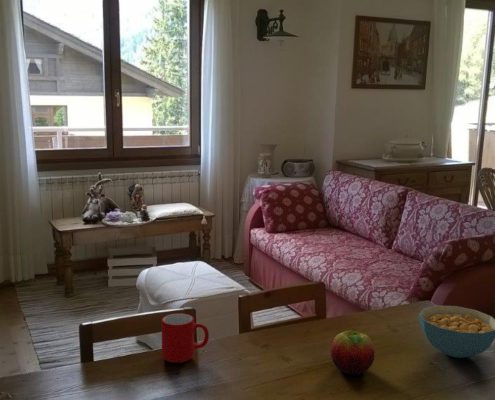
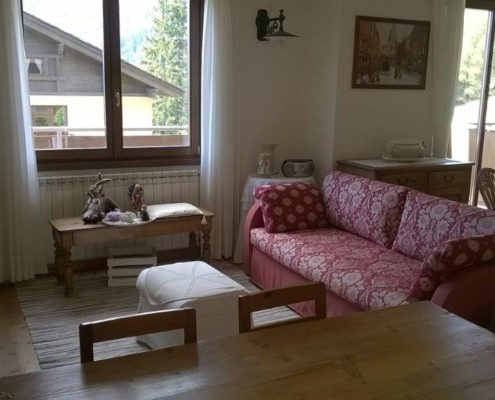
- cereal bowl [418,305,495,359]
- cup [161,312,210,364]
- fruit [330,330,375,376]
